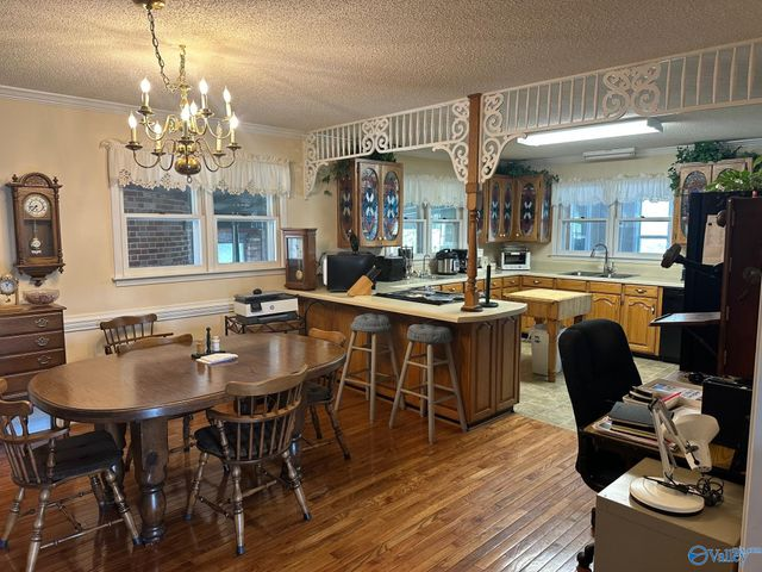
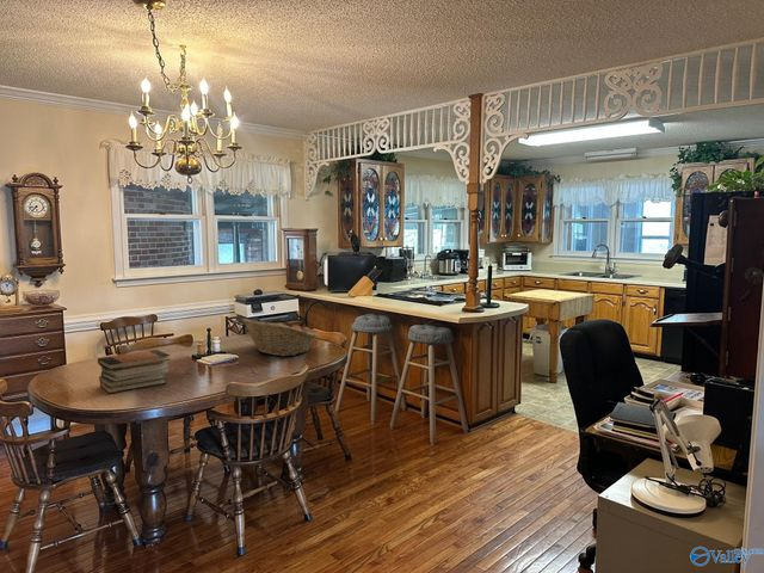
+ fruit basket [241,318,319,357]
+ book stack [97,349,171,394]
